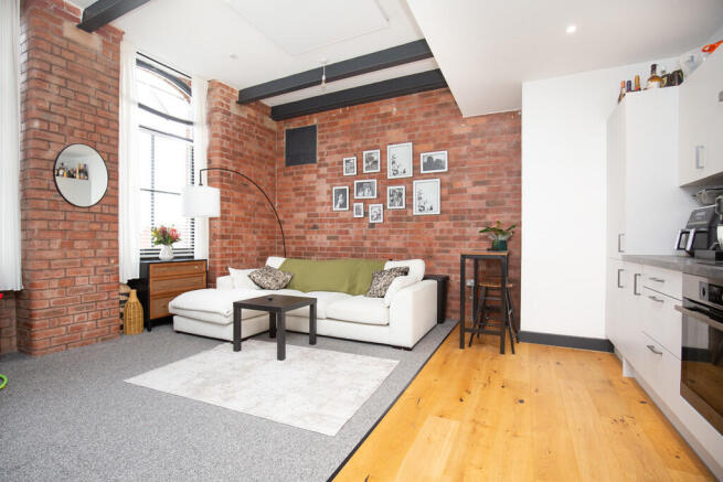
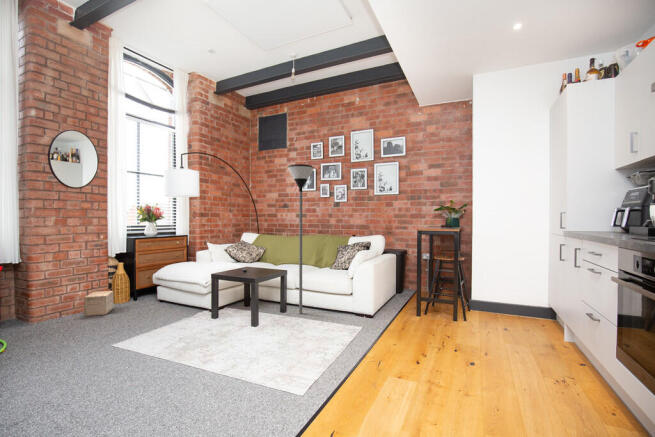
+ cardboard box [83,290,114,317]
+ floor lamp [286,163,315,315]
